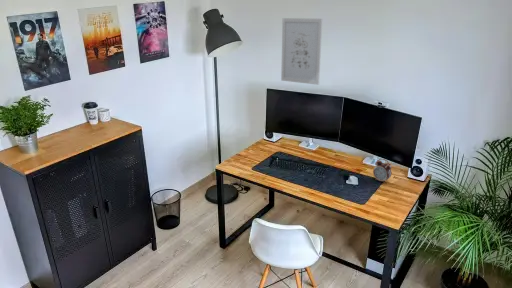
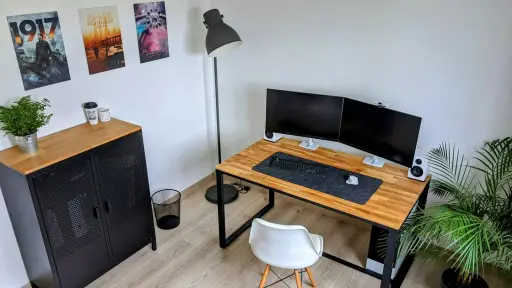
- alarm clock [372,158,393,184]
- wall art [280,17,323,86]
